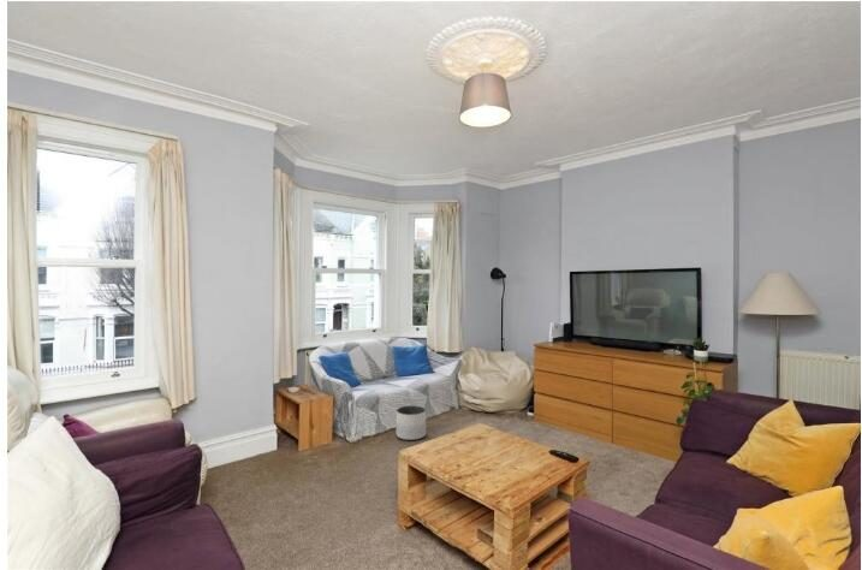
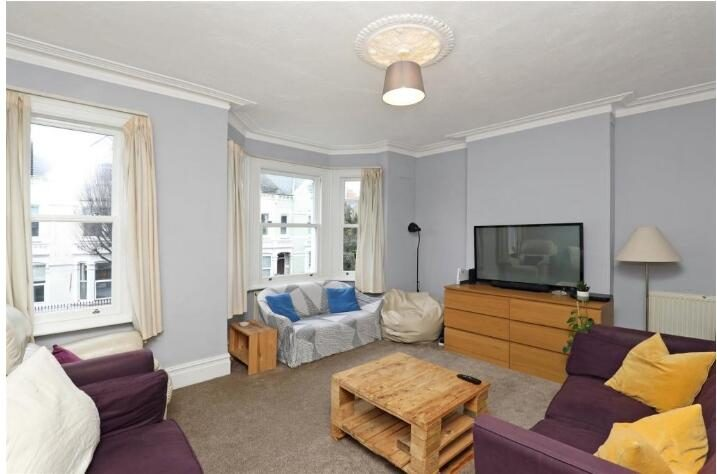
- planter [396,404,427,441]
